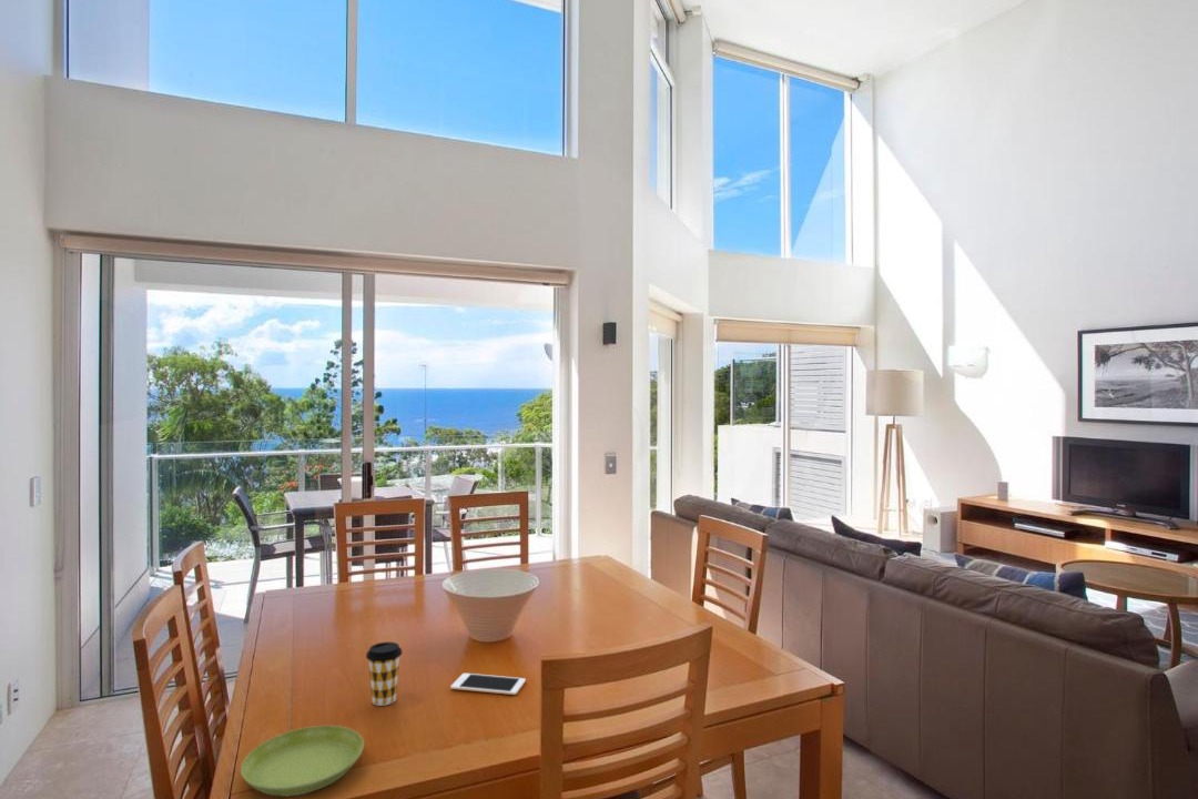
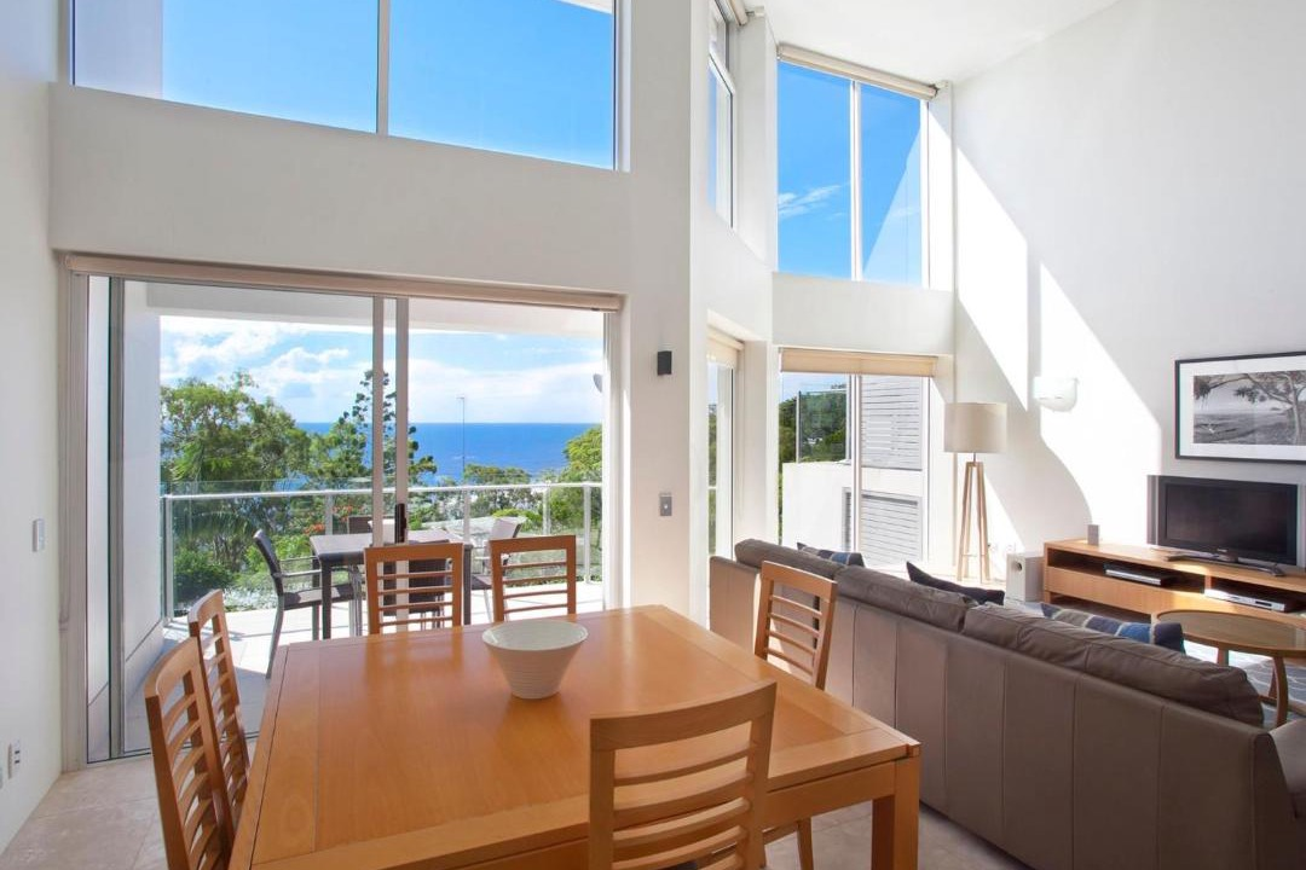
- coffee cup [365,641,404,707]
- cell phone [449,672,527,696]
- saucer [240,725,365,798]
